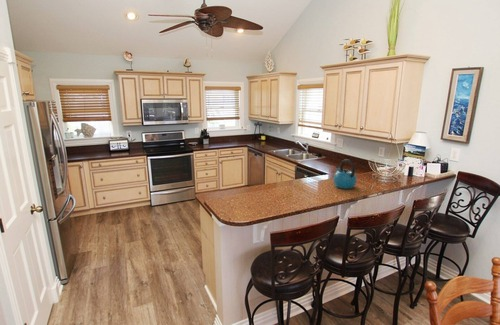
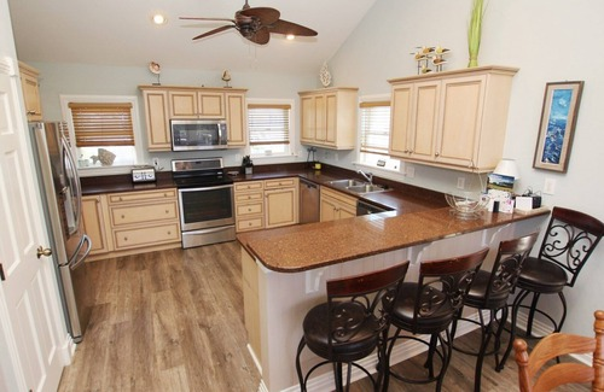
- kettle [332,158,358,190]
